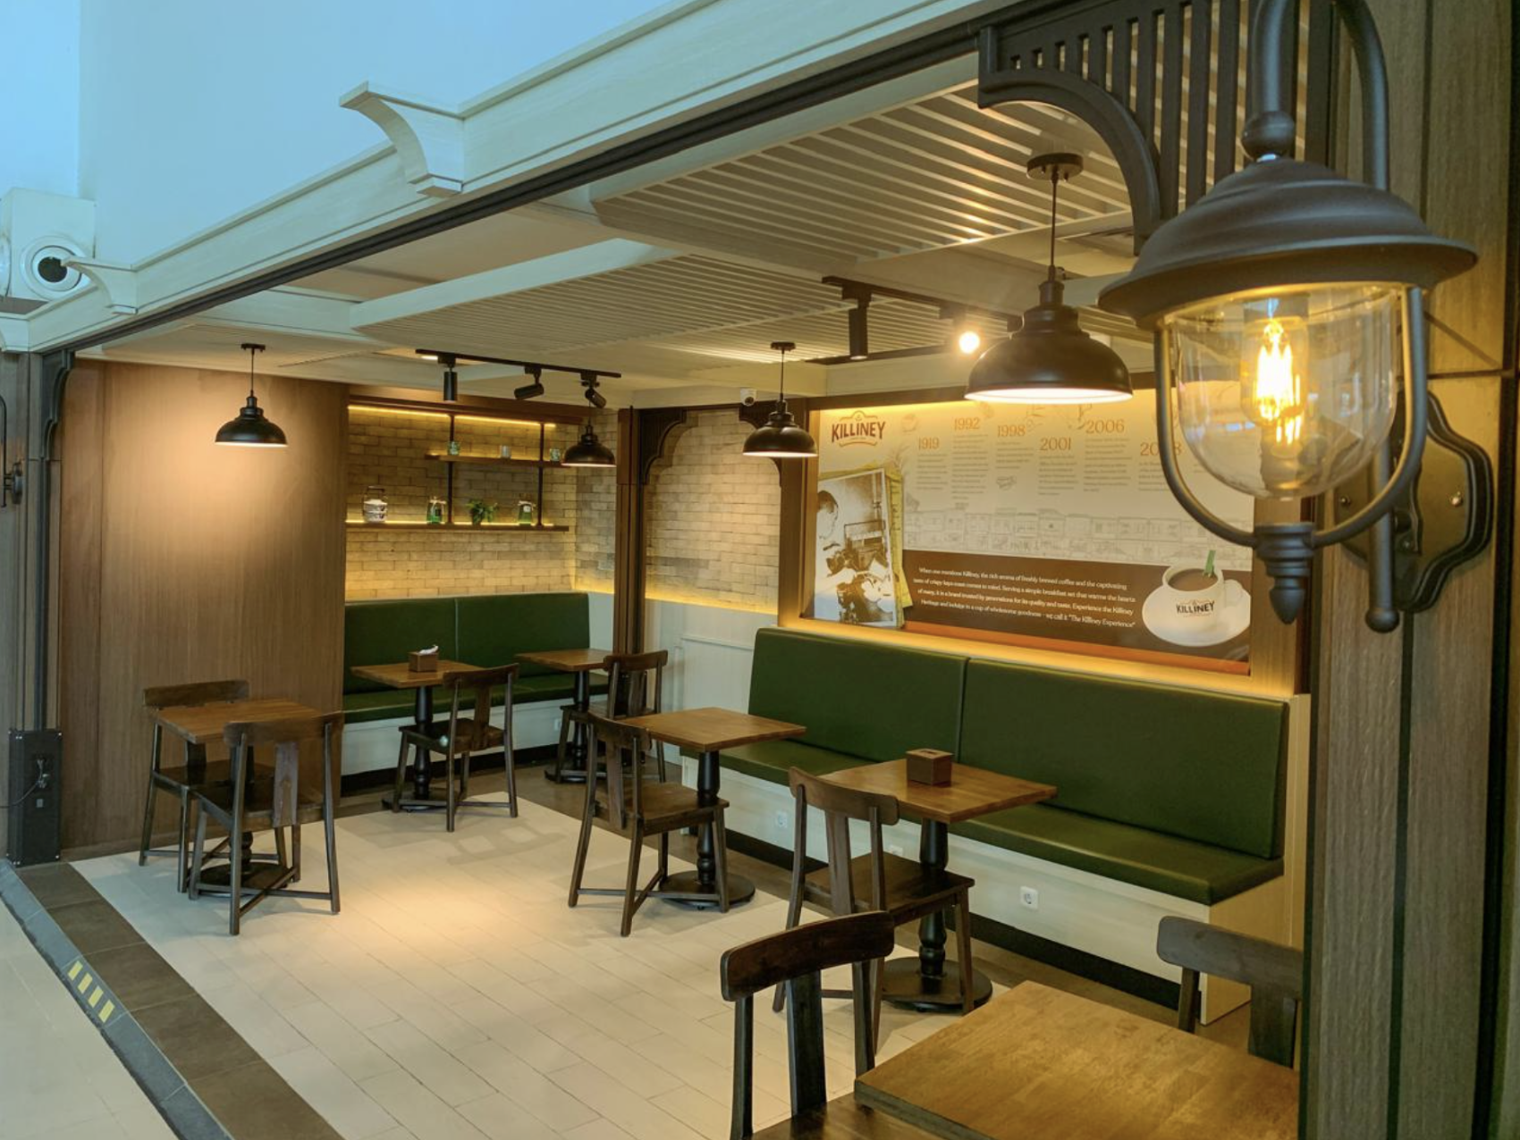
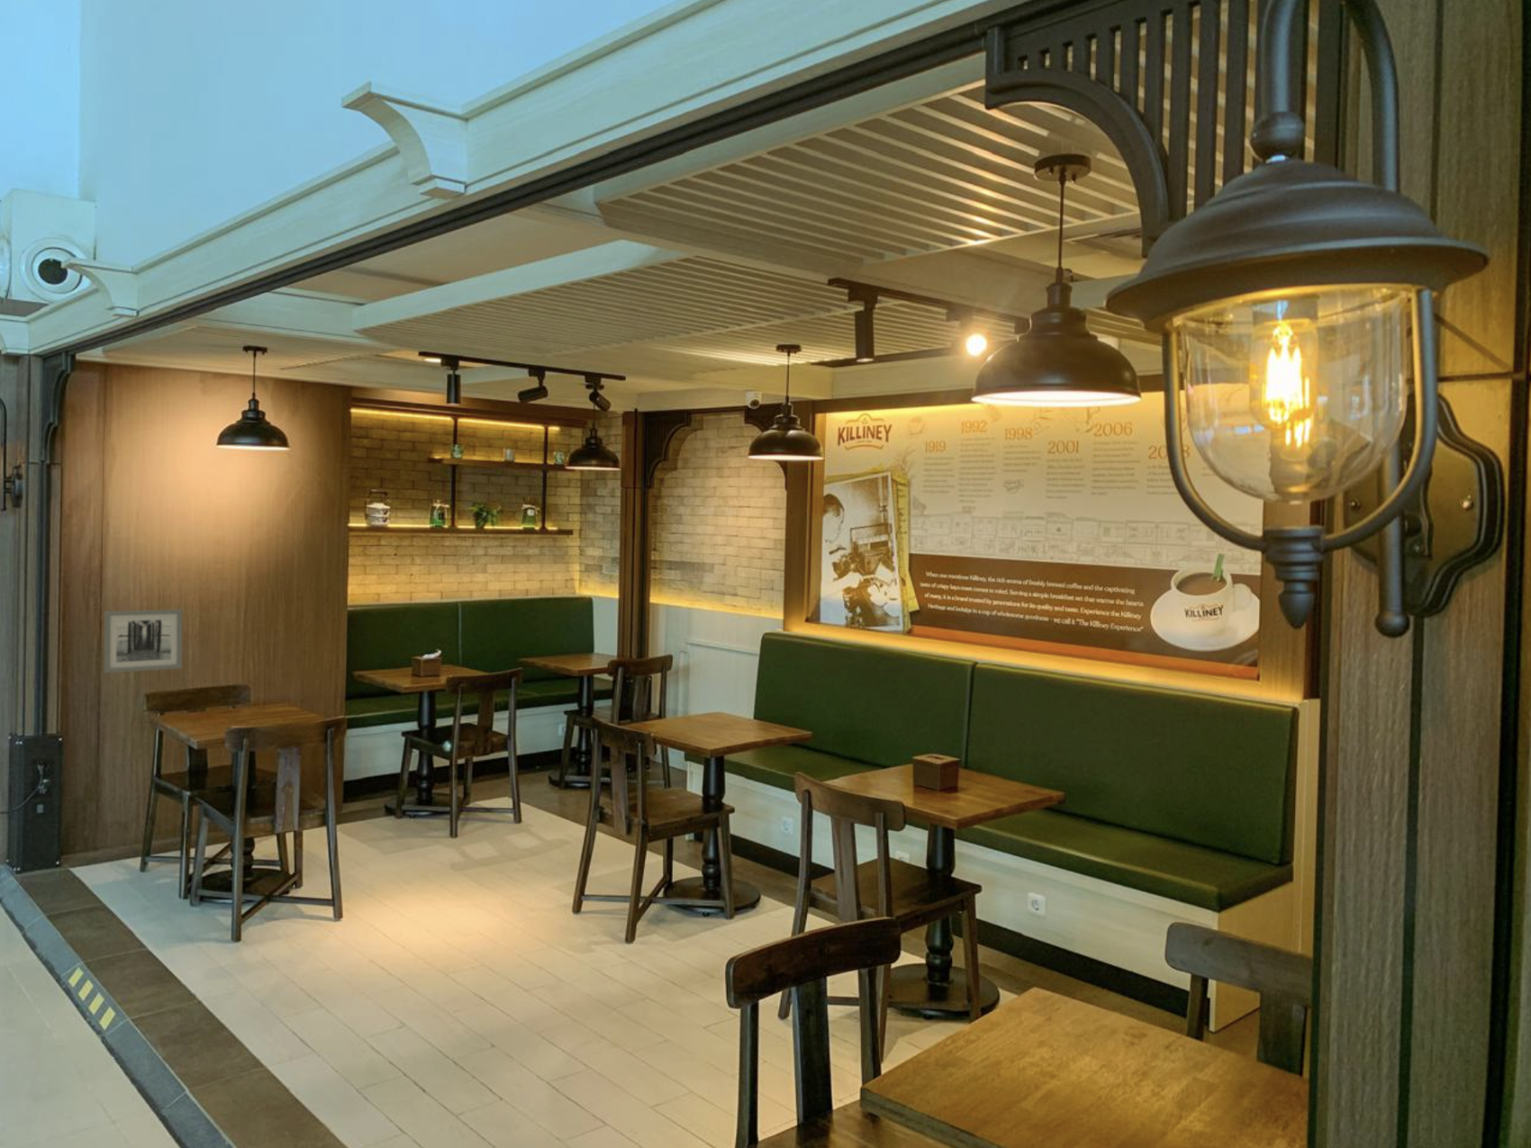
+ wall art [104,608,183,674]
